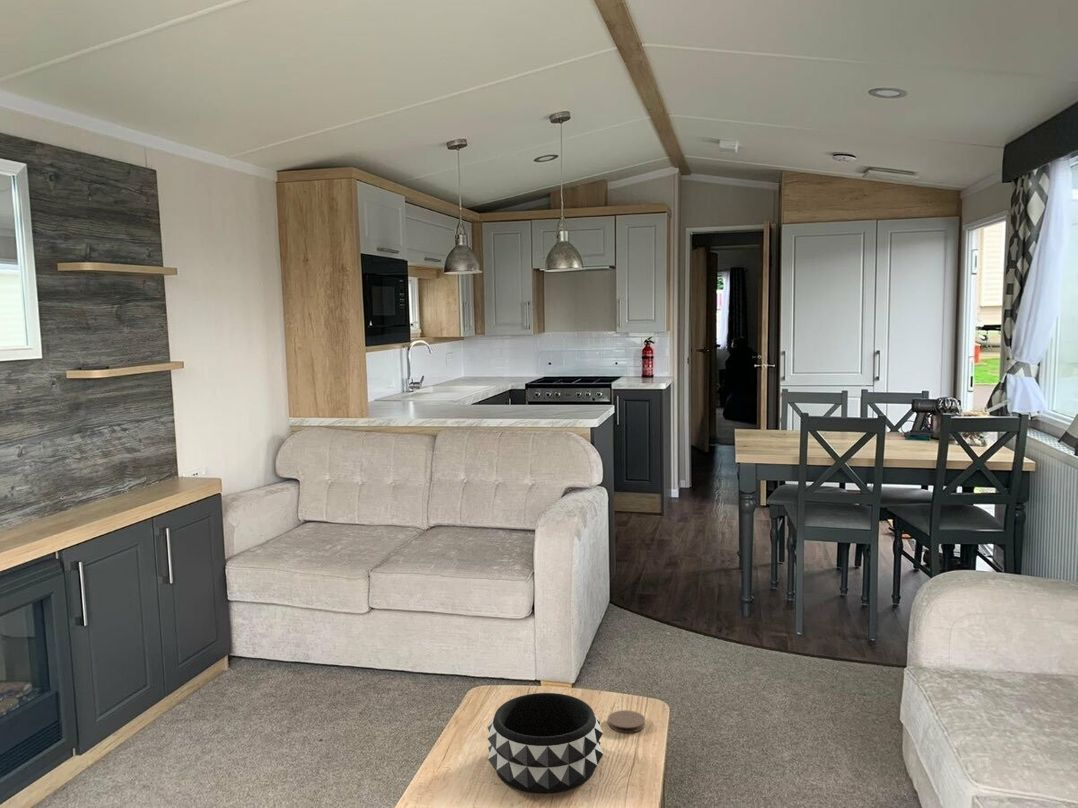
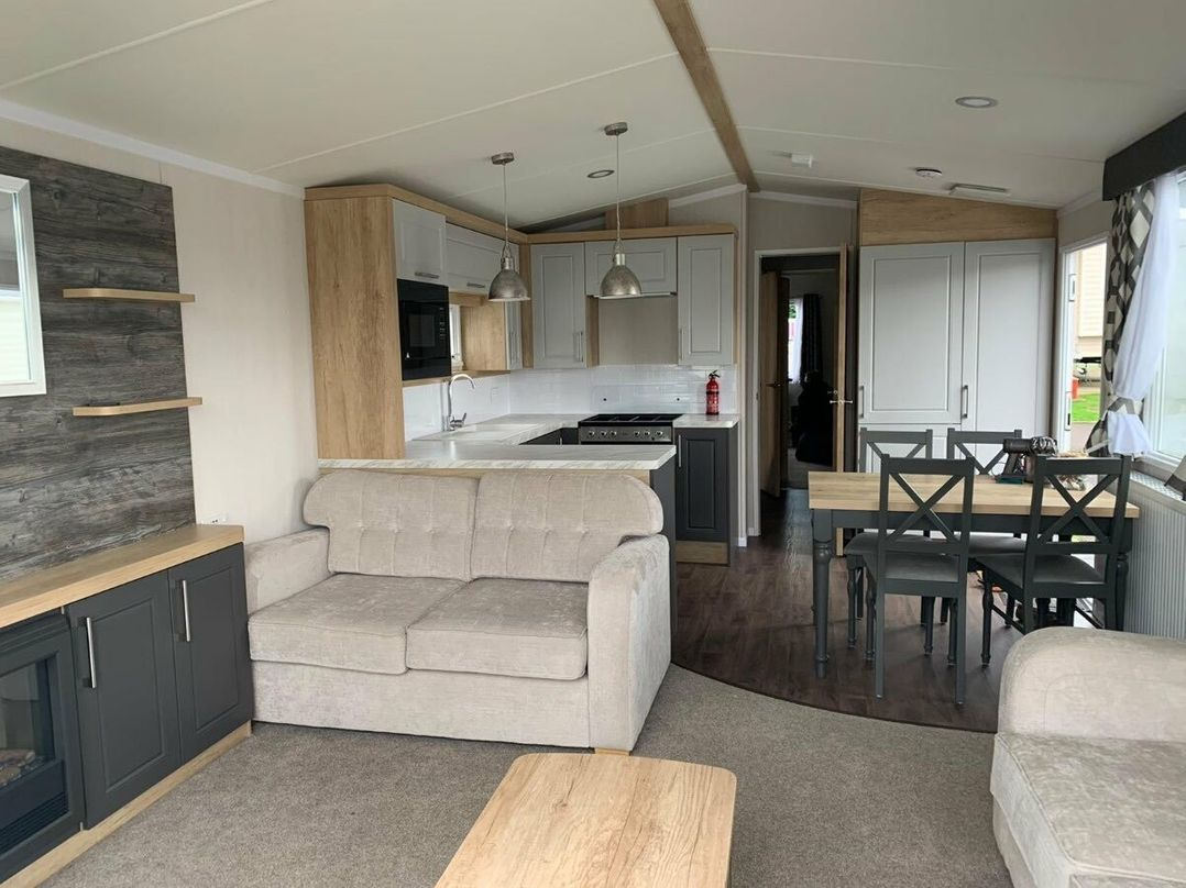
- decorative bowl [486,692,604,795]
- coaster [607,709,646,734]
